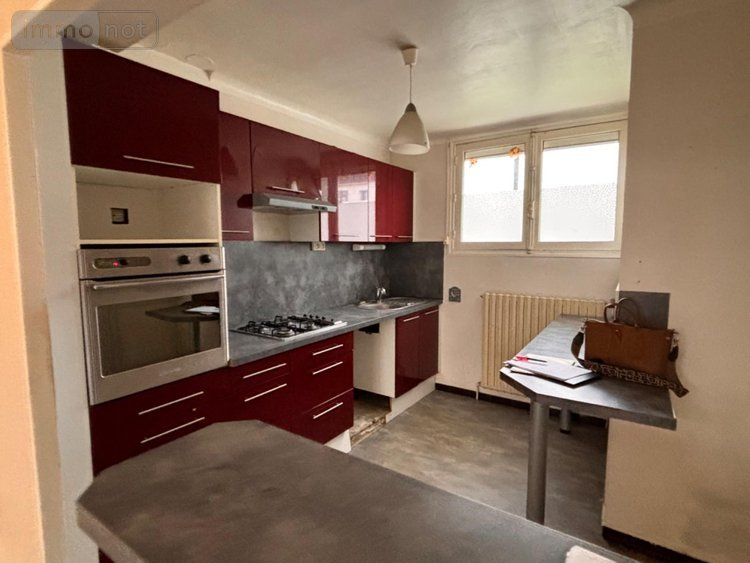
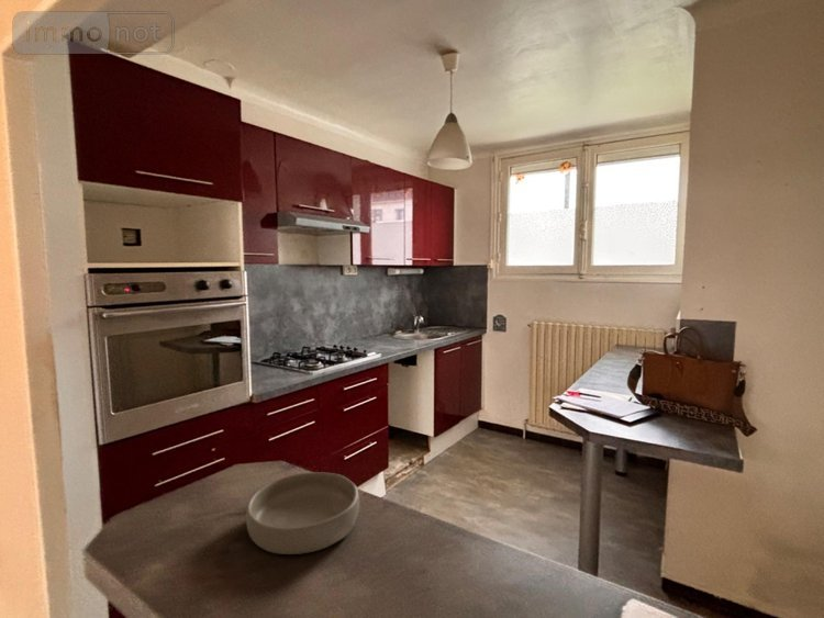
+ bowl [245,471,360,555]
